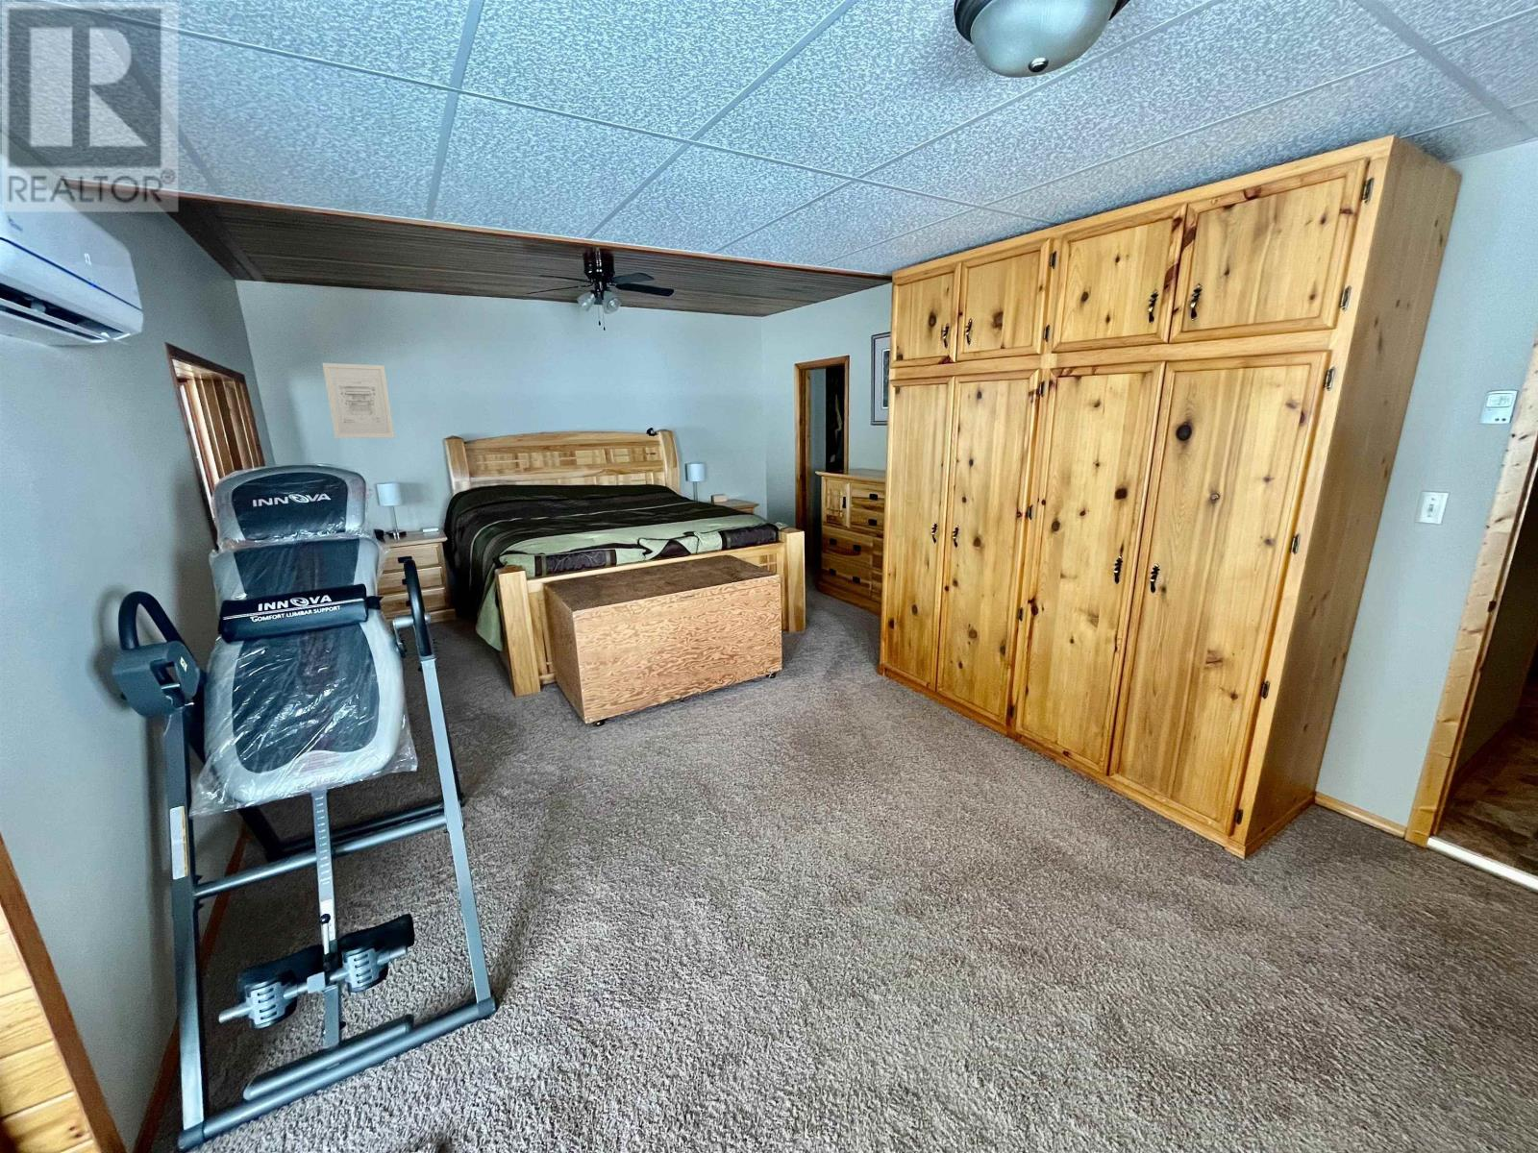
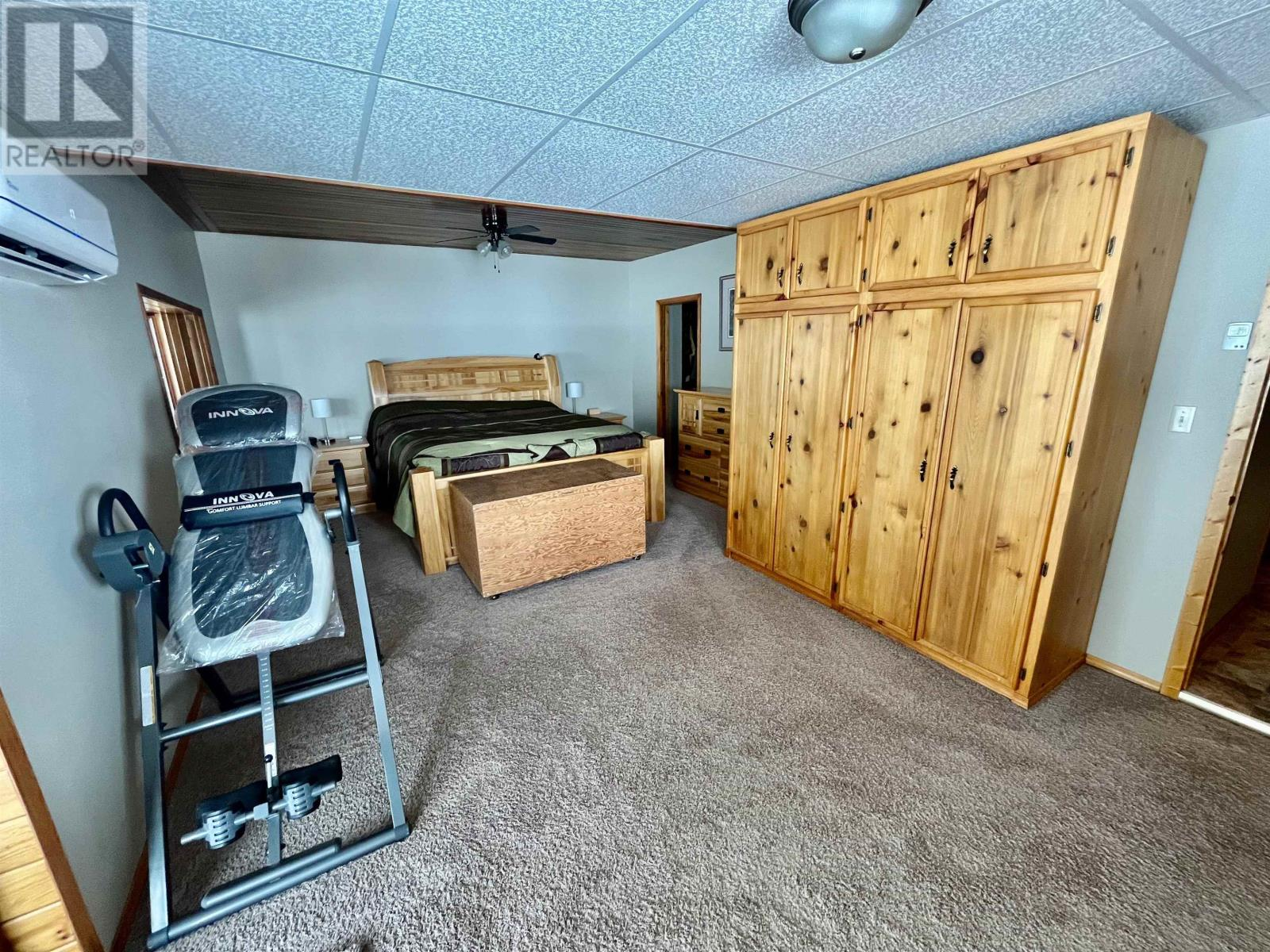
- wall art [322,362,395,440]
